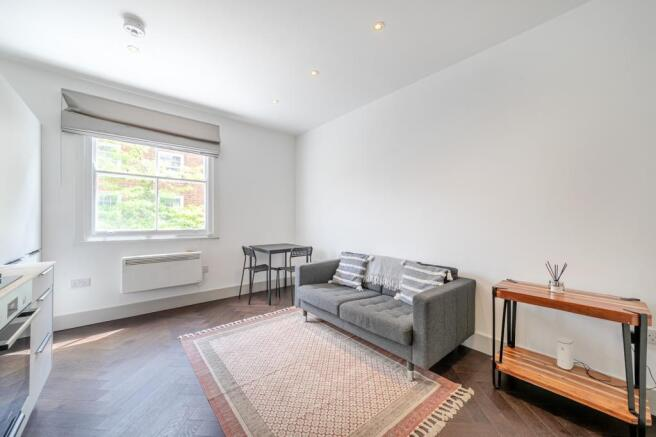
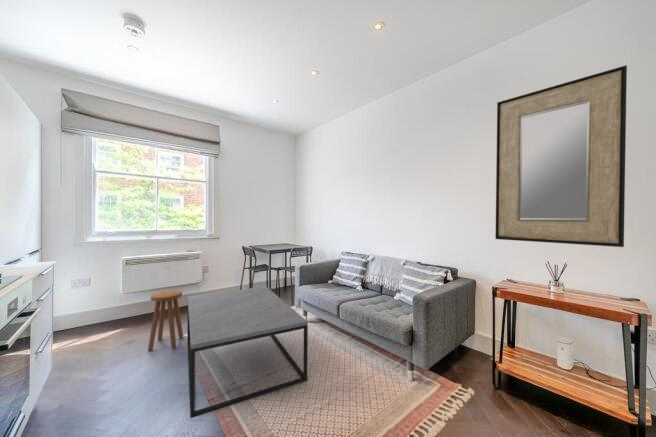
+ stool [147,289,184,352]
+ coffee table [186,286,309,419]
+ home mirror [494,64,628,248]
